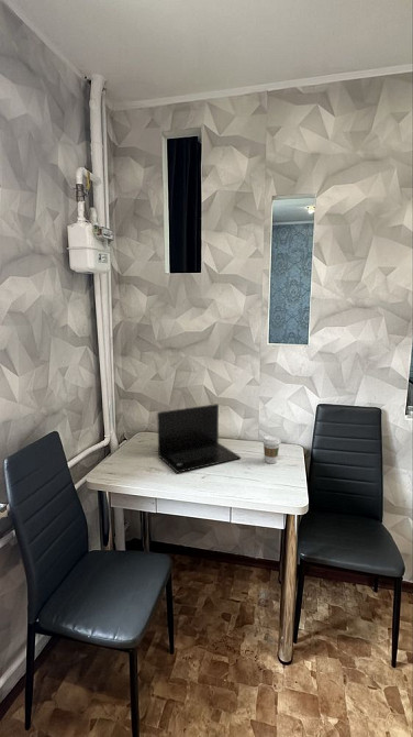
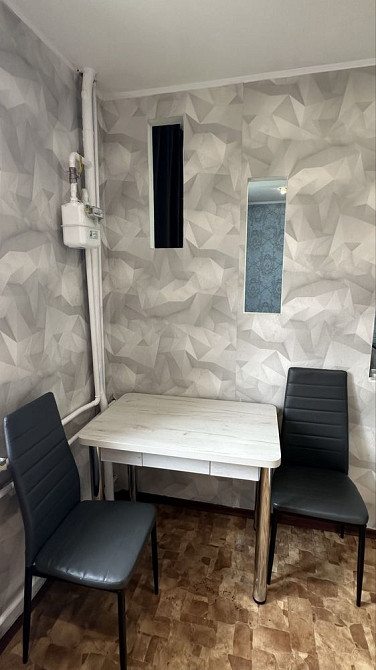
- laptop [156,403,242,474]
- coffee cup [261,435,282,464]
